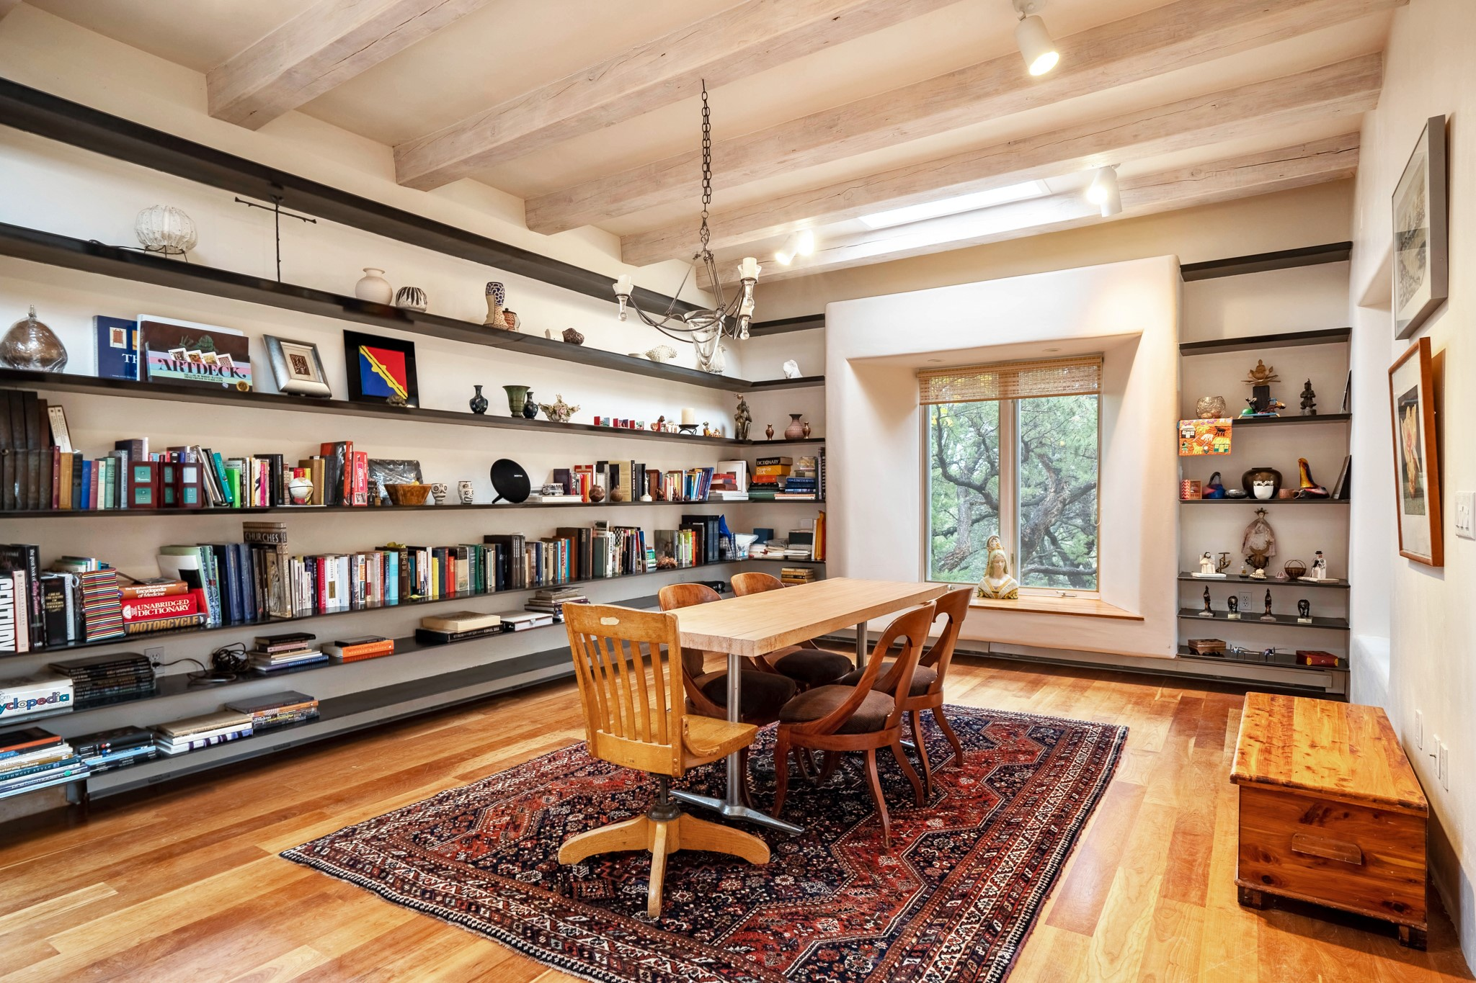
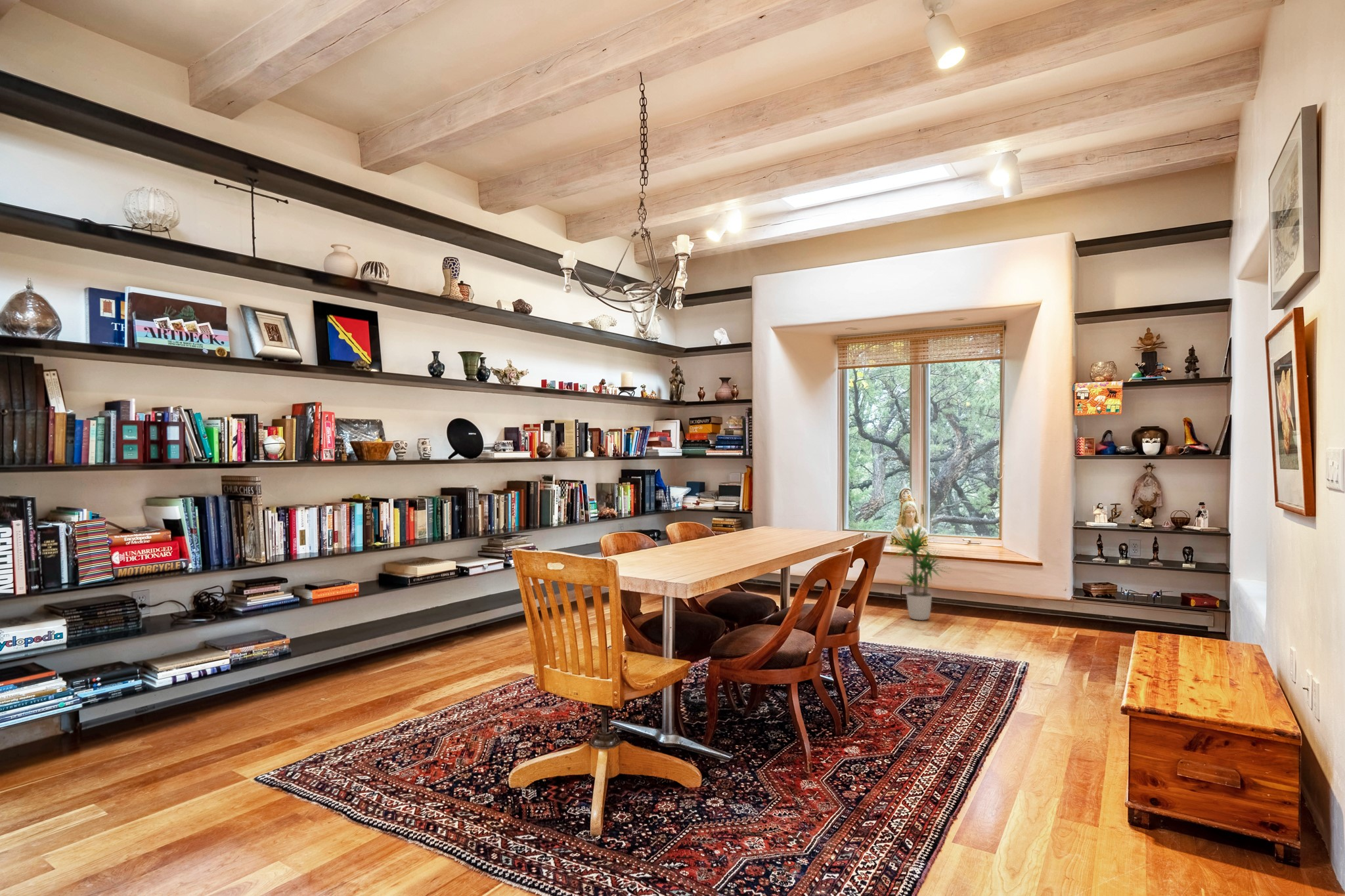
+ potted plant [887,523,952,621]
